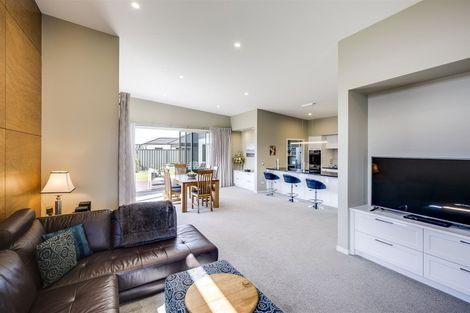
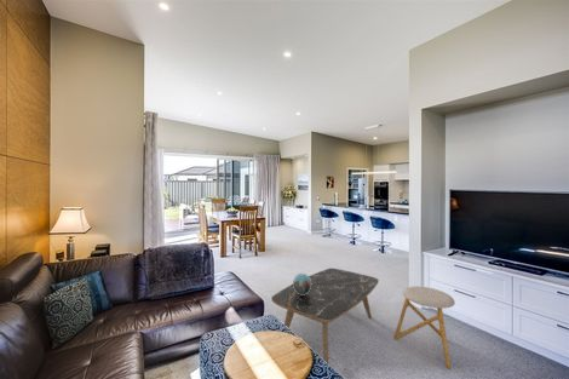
+ stool [393,286,456,371]
+ coffee table [270,268,380,364]
+ decorative sphere [292,272,312,295]
